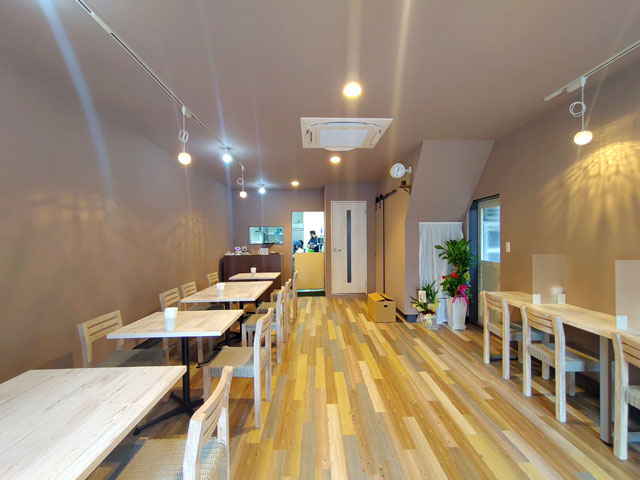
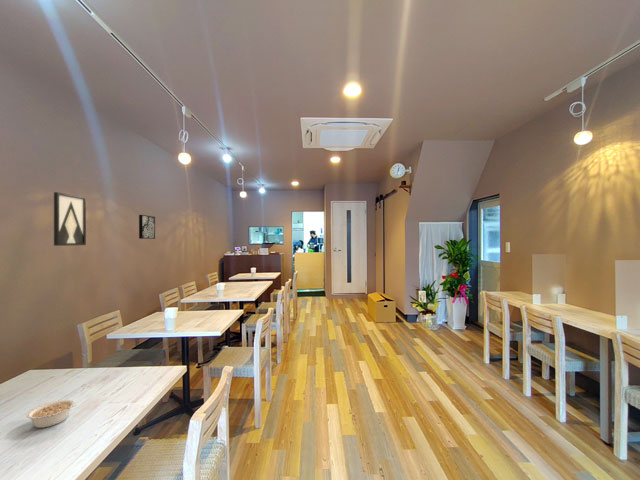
+ wall art [138,214,156,240]
+ wall art [53,191,87,247]
+ legume [25,399,76,429]
